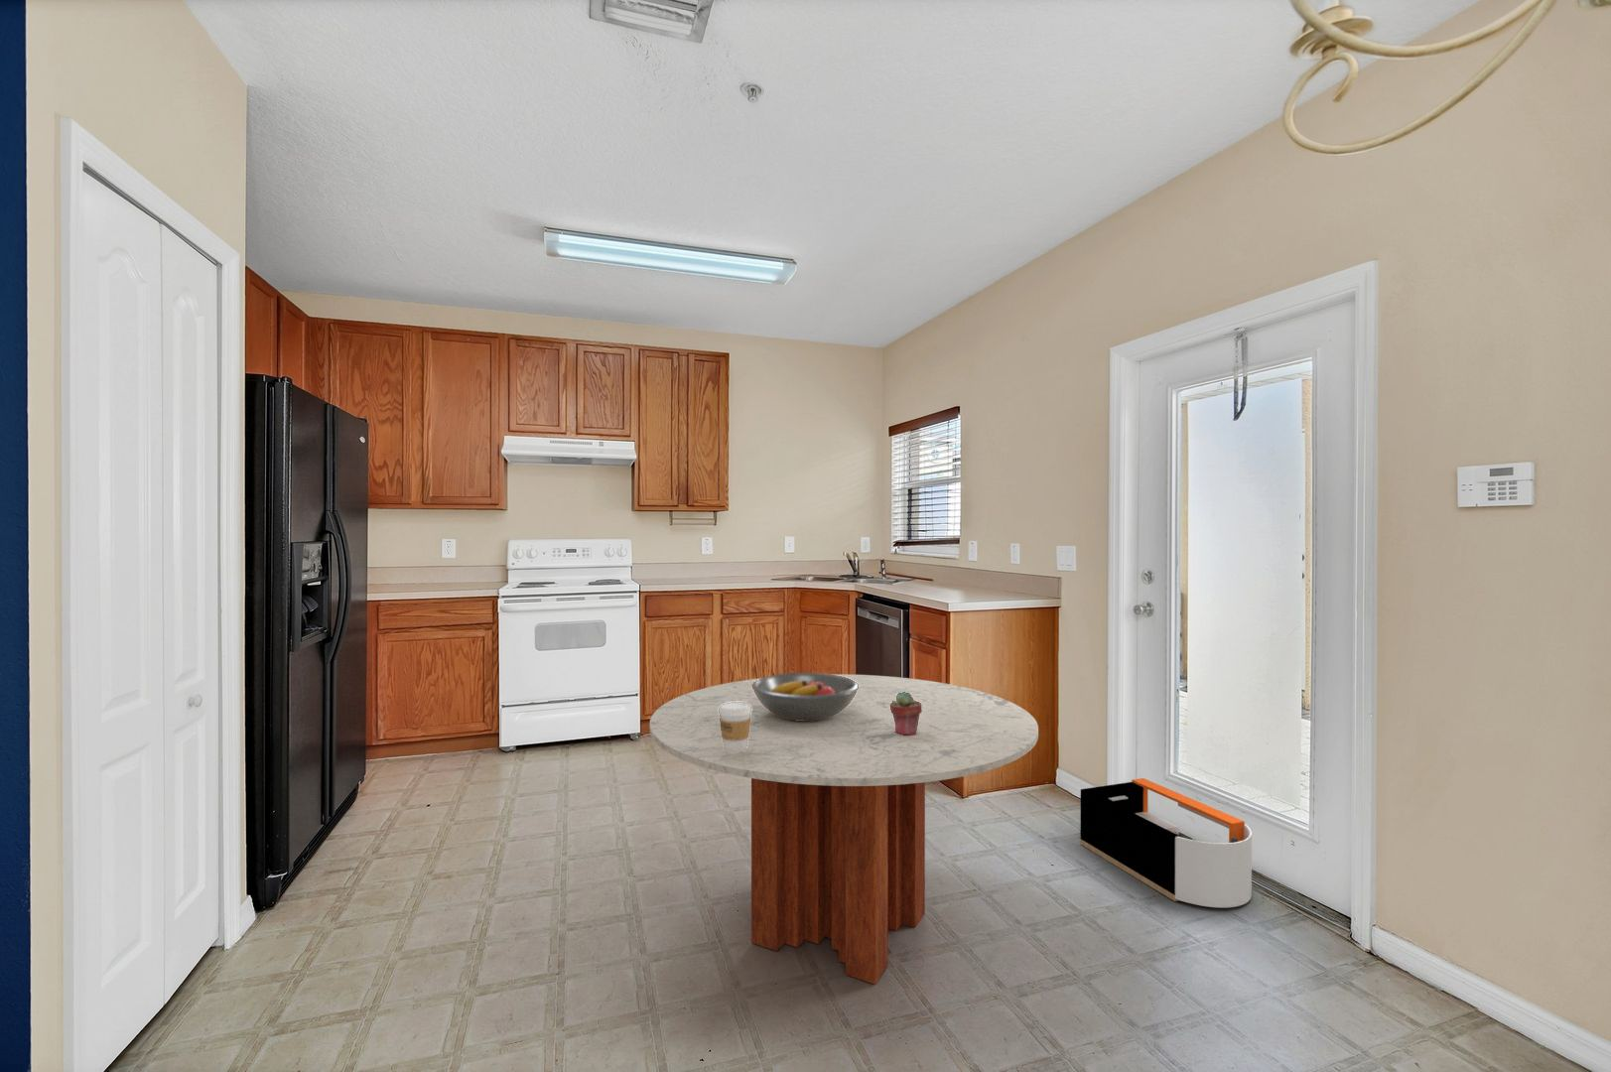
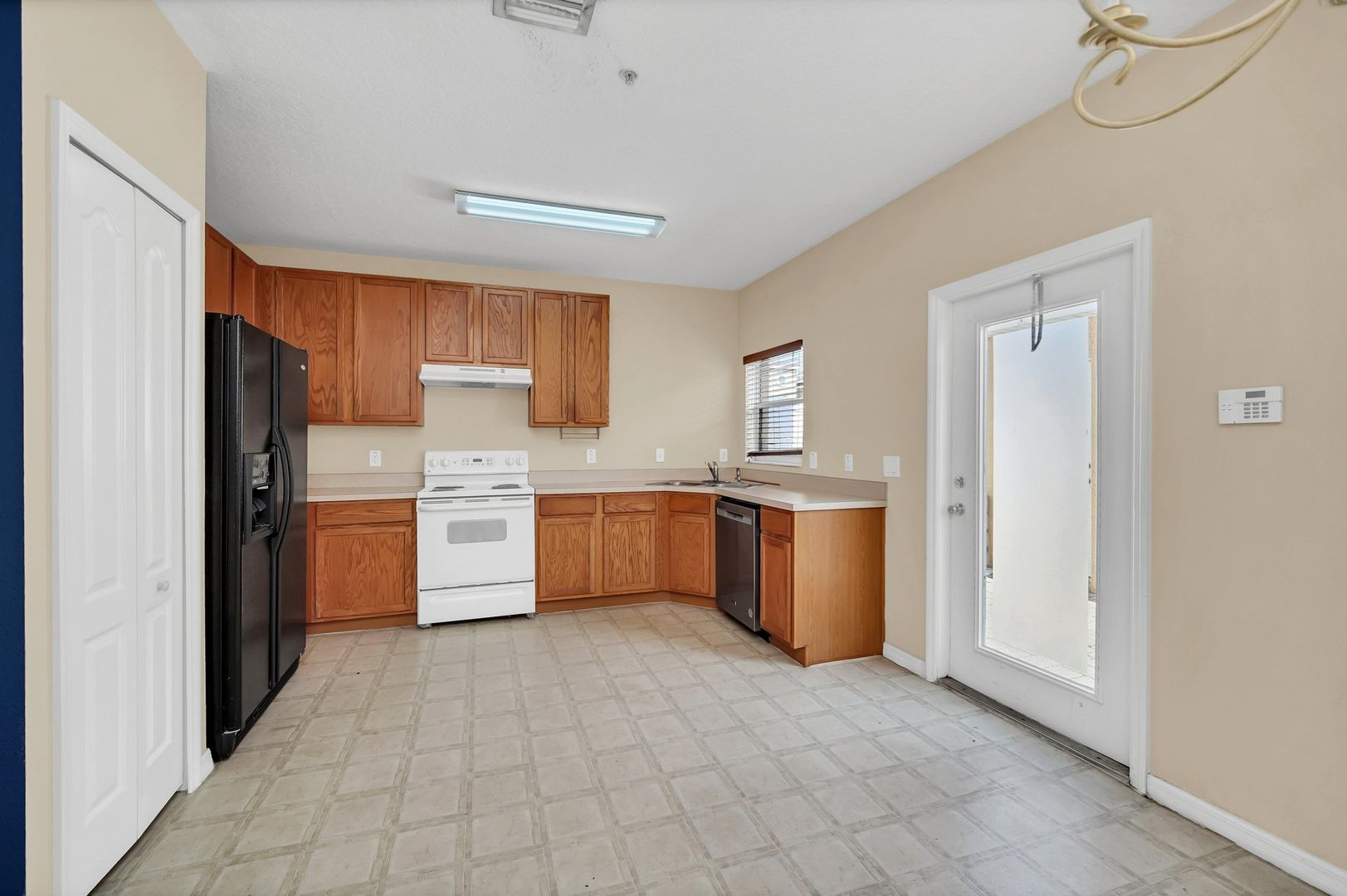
- fruit bowl [752,672,859,720]
- potted succulent [890,692,922,736]
- coffee table [649,672,1039,986]
- coffee cup [719,702,751,753]
- storage bin [1079,778,1252,908]
